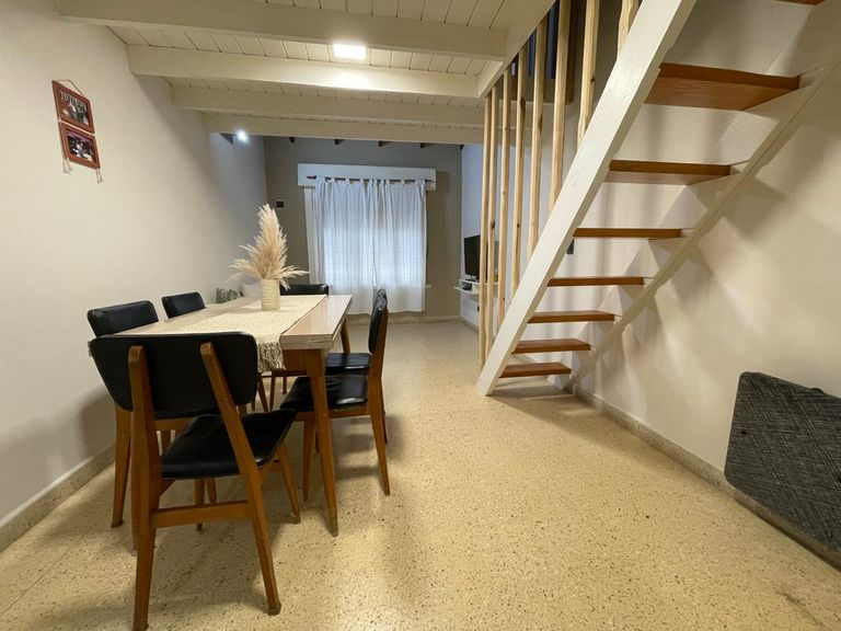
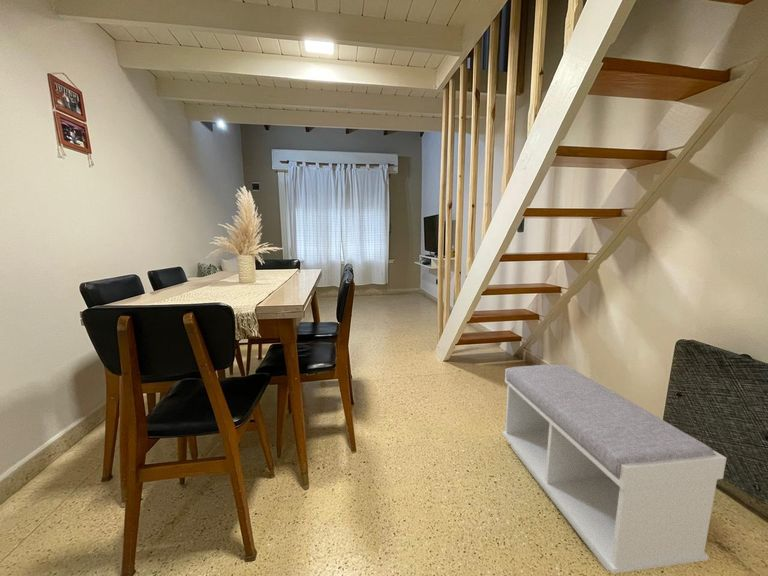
+ bench [501,364,727,575]
